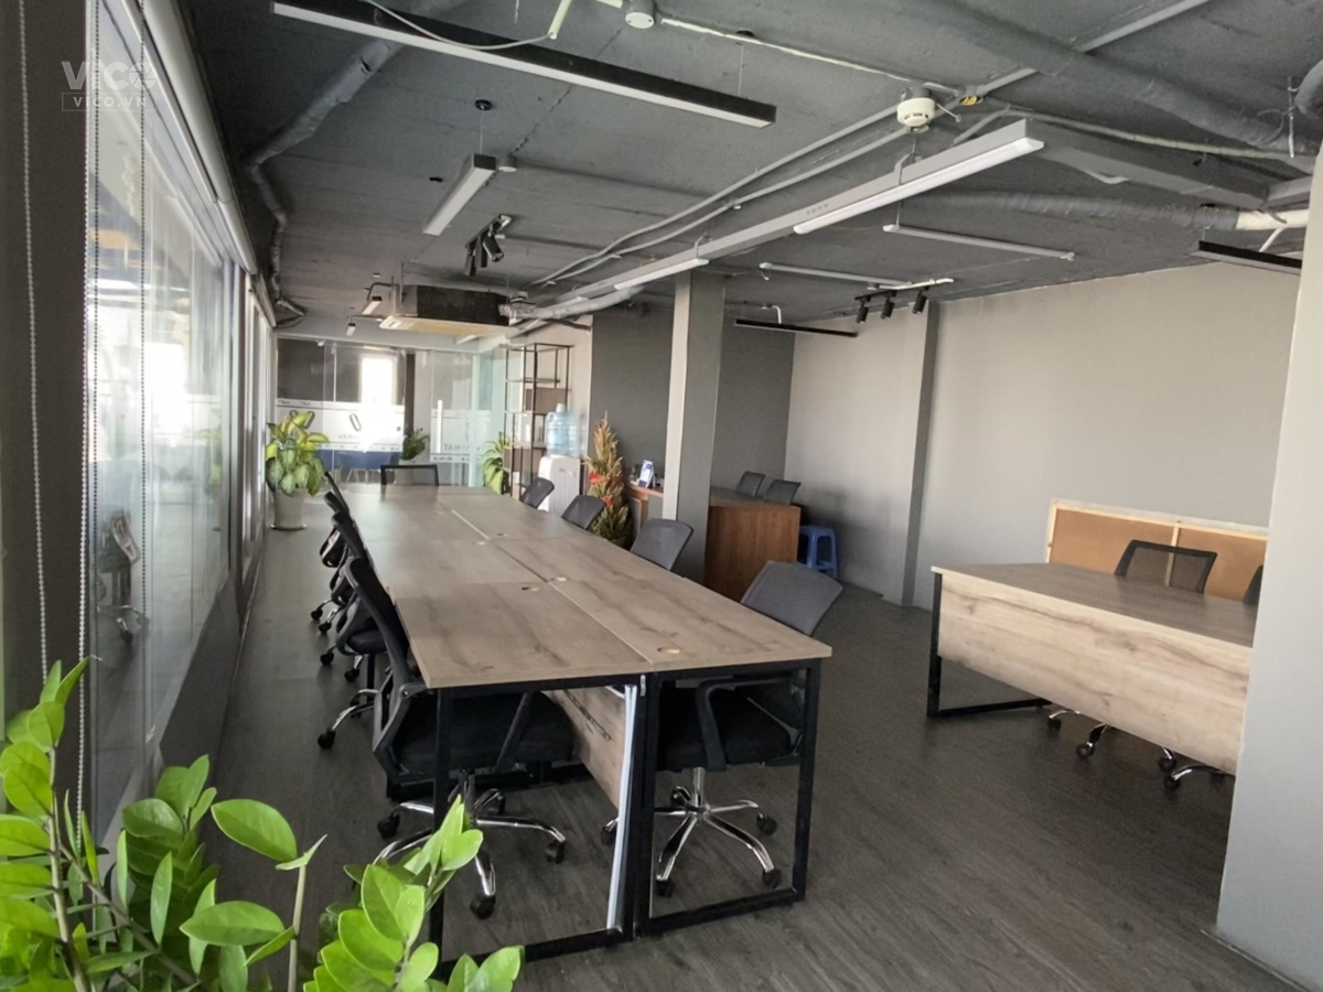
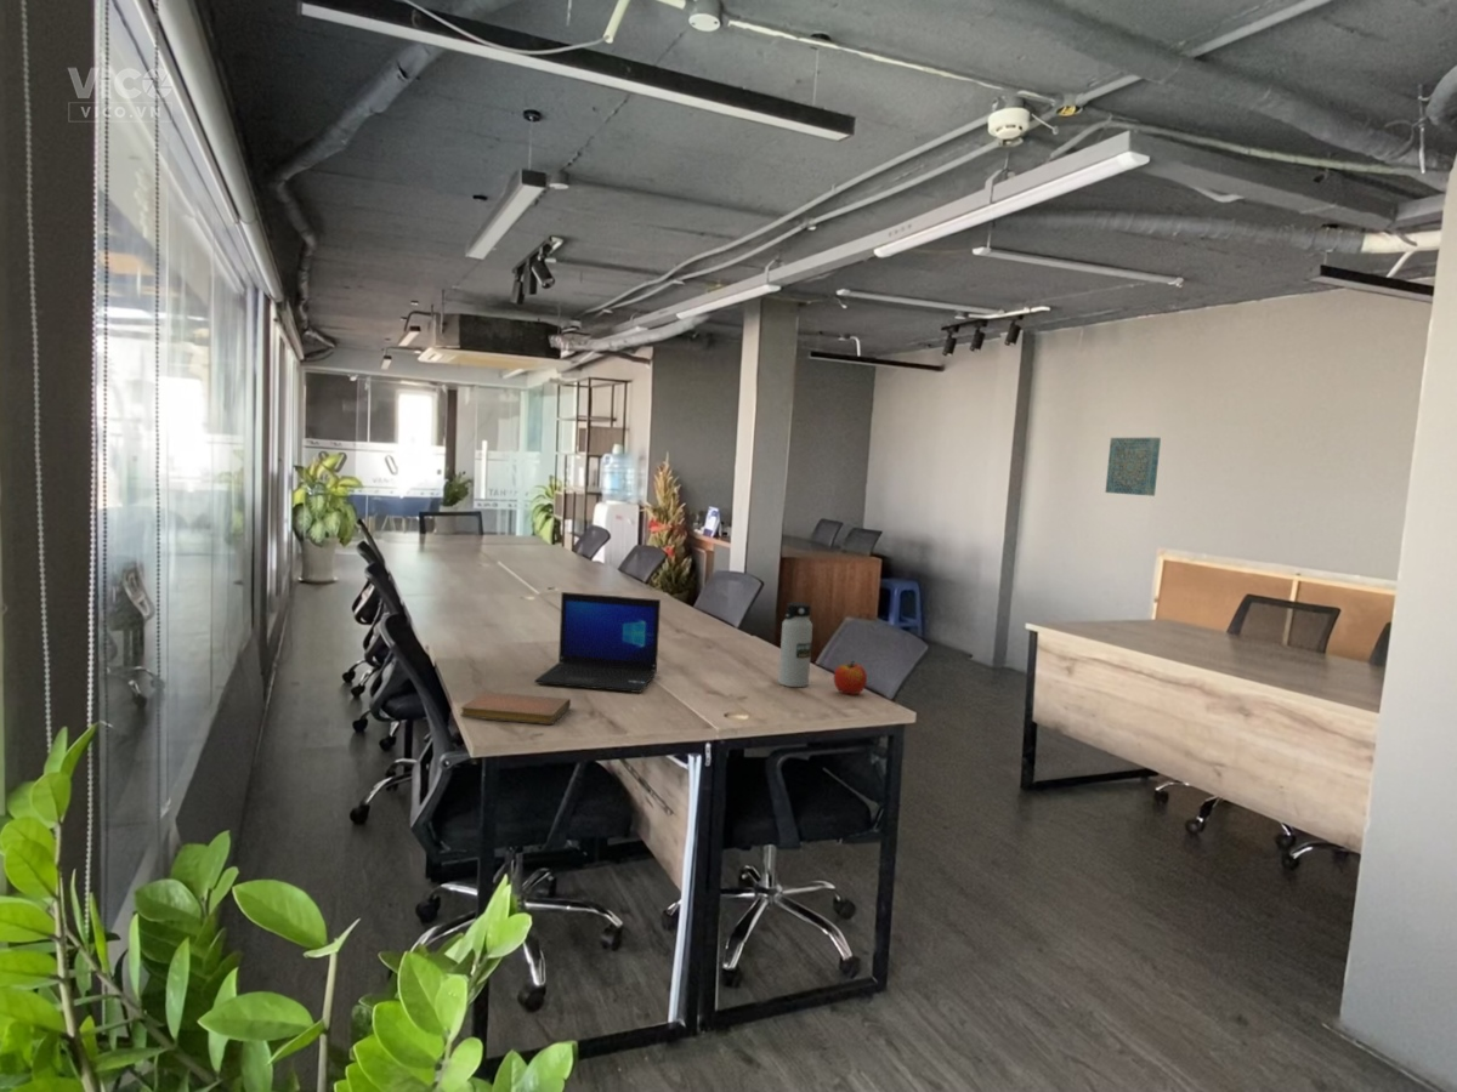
+ notebook [459,690,572,726]
+ apple [833,660,868,695]
+ laptop [533,591,662,694]
+ wall art [1104,437,1162,497]
+ water bottle [777,602,813,688]
